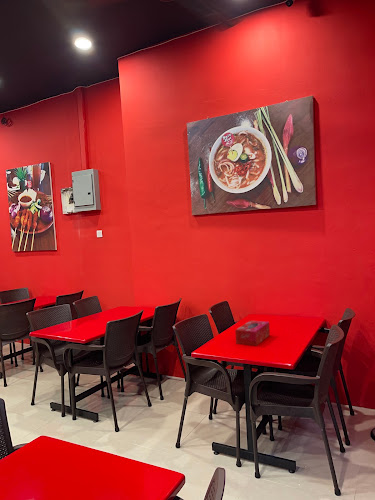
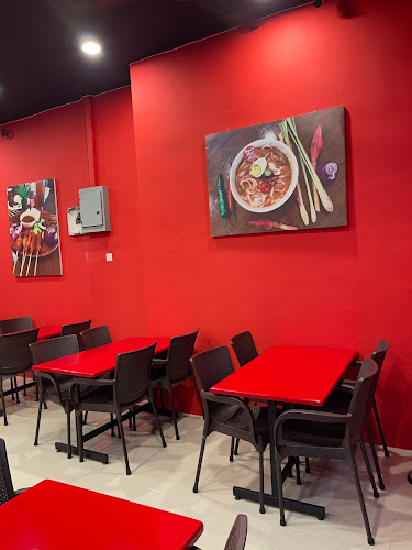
- tissue box [234,320,271,347]
